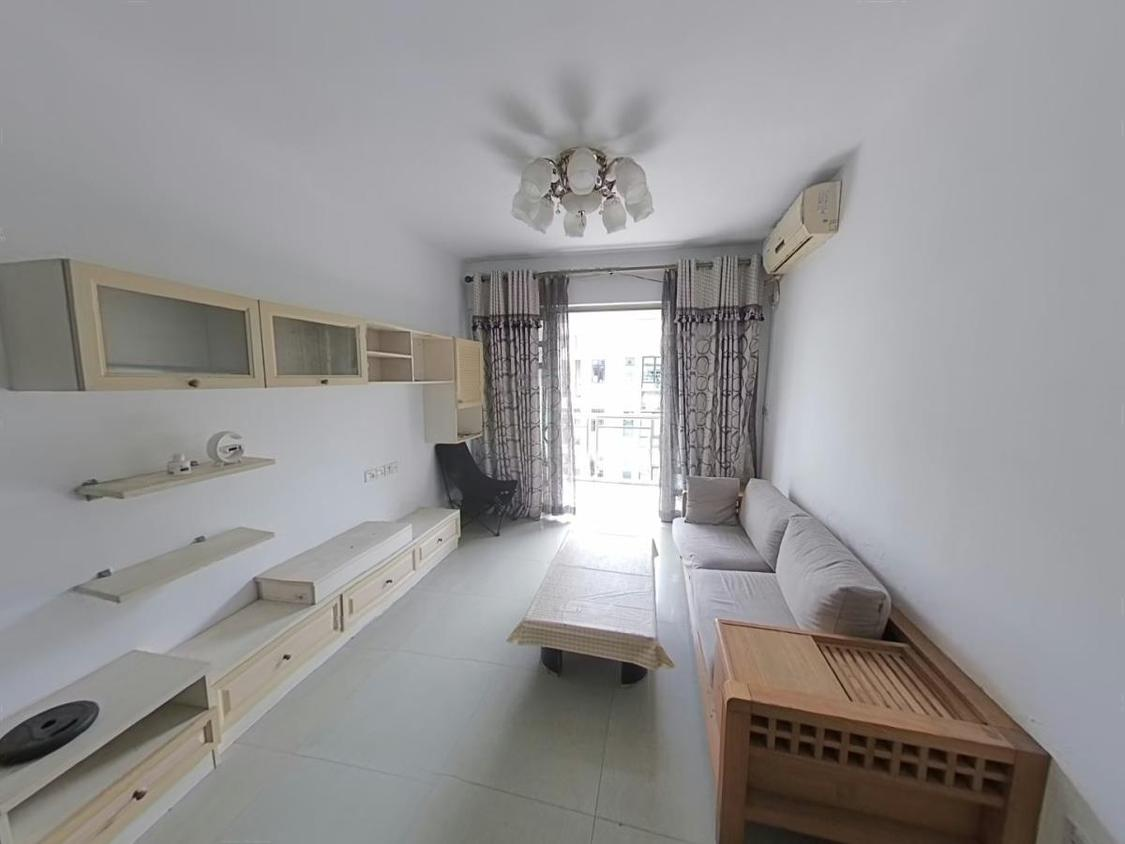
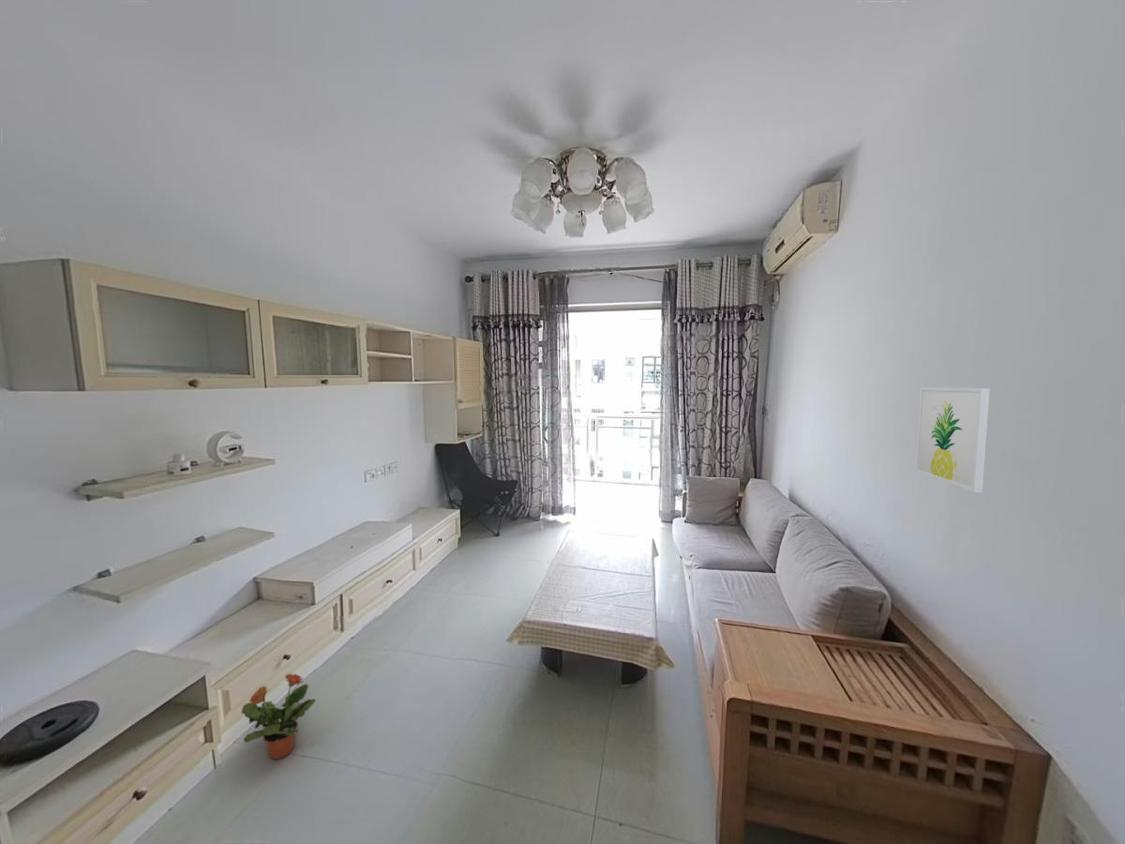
+ potted plant [240,672,317,761]
+ wall art [915,387,991,493]
